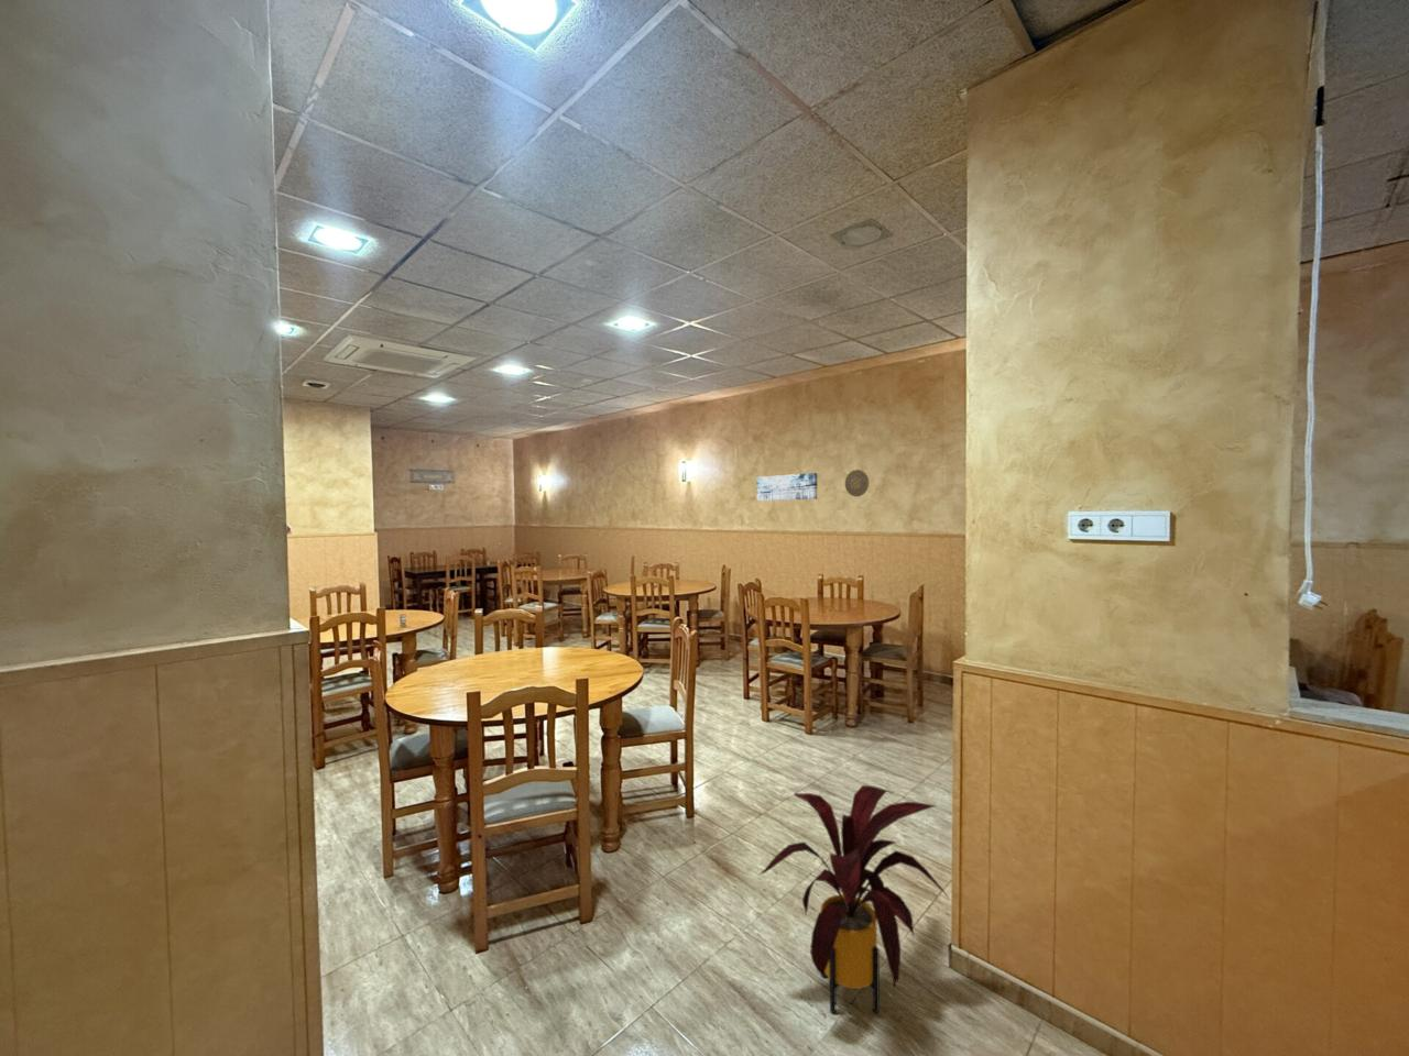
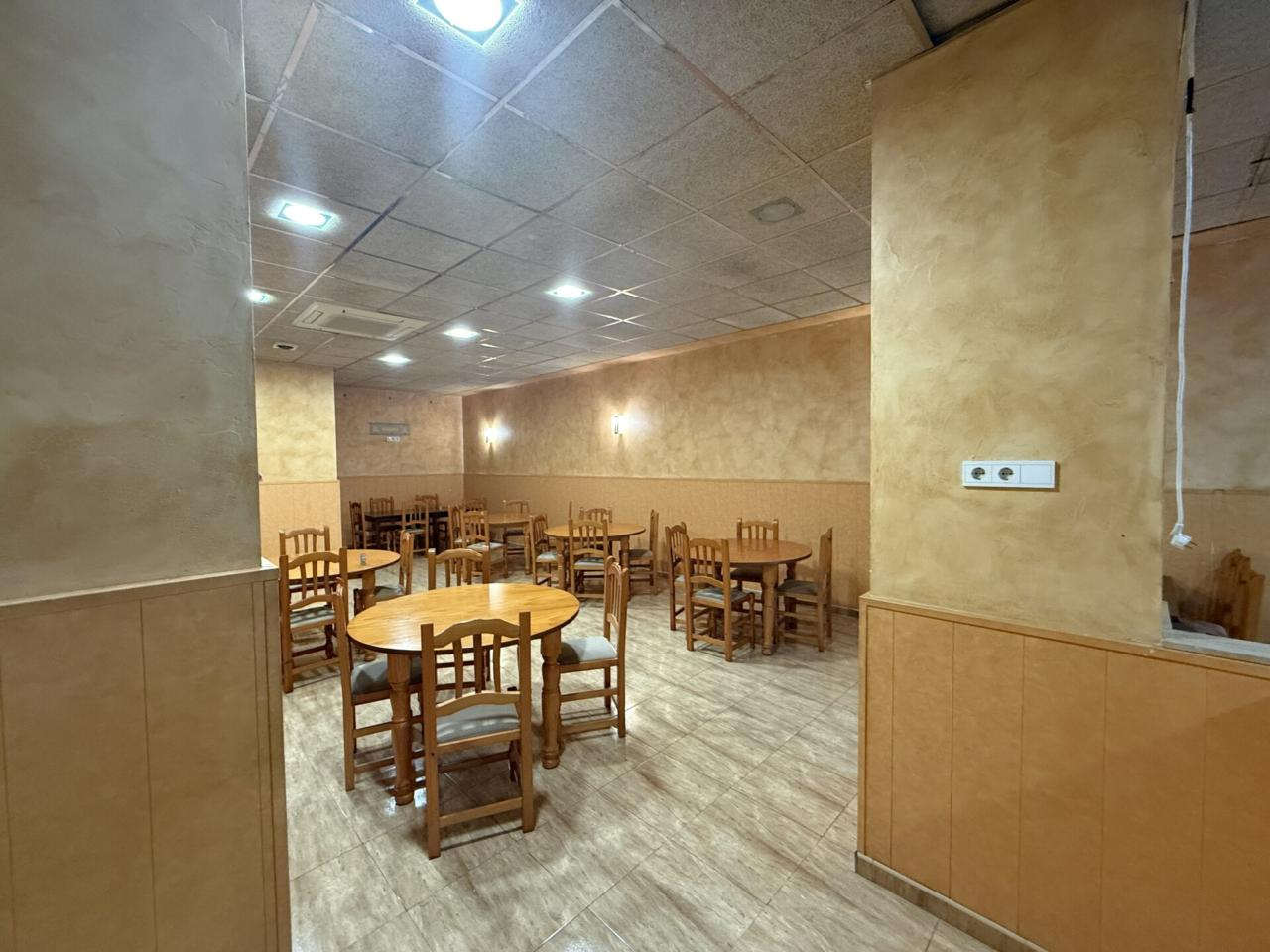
- decorative plate [844,468,870,498]
- wall art [756,471,818,501]
- house plant [759,784,950,1015]
